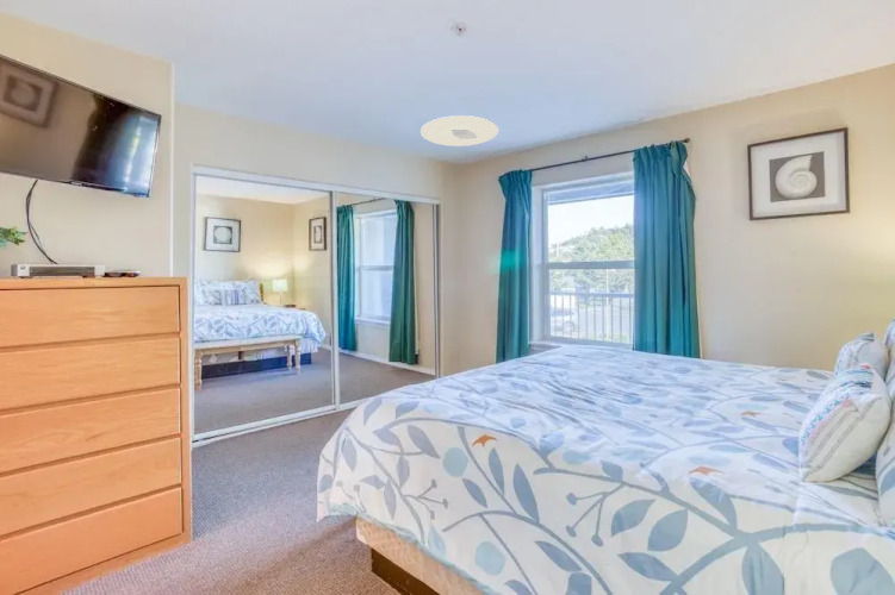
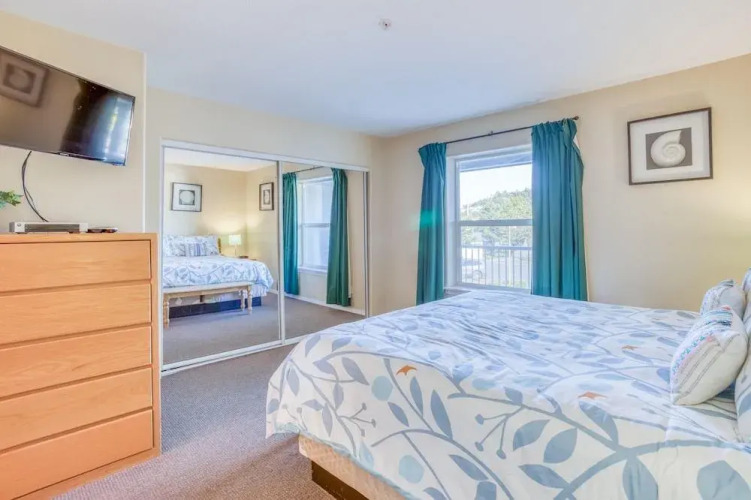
- ceiling light [419,114,499,148]
